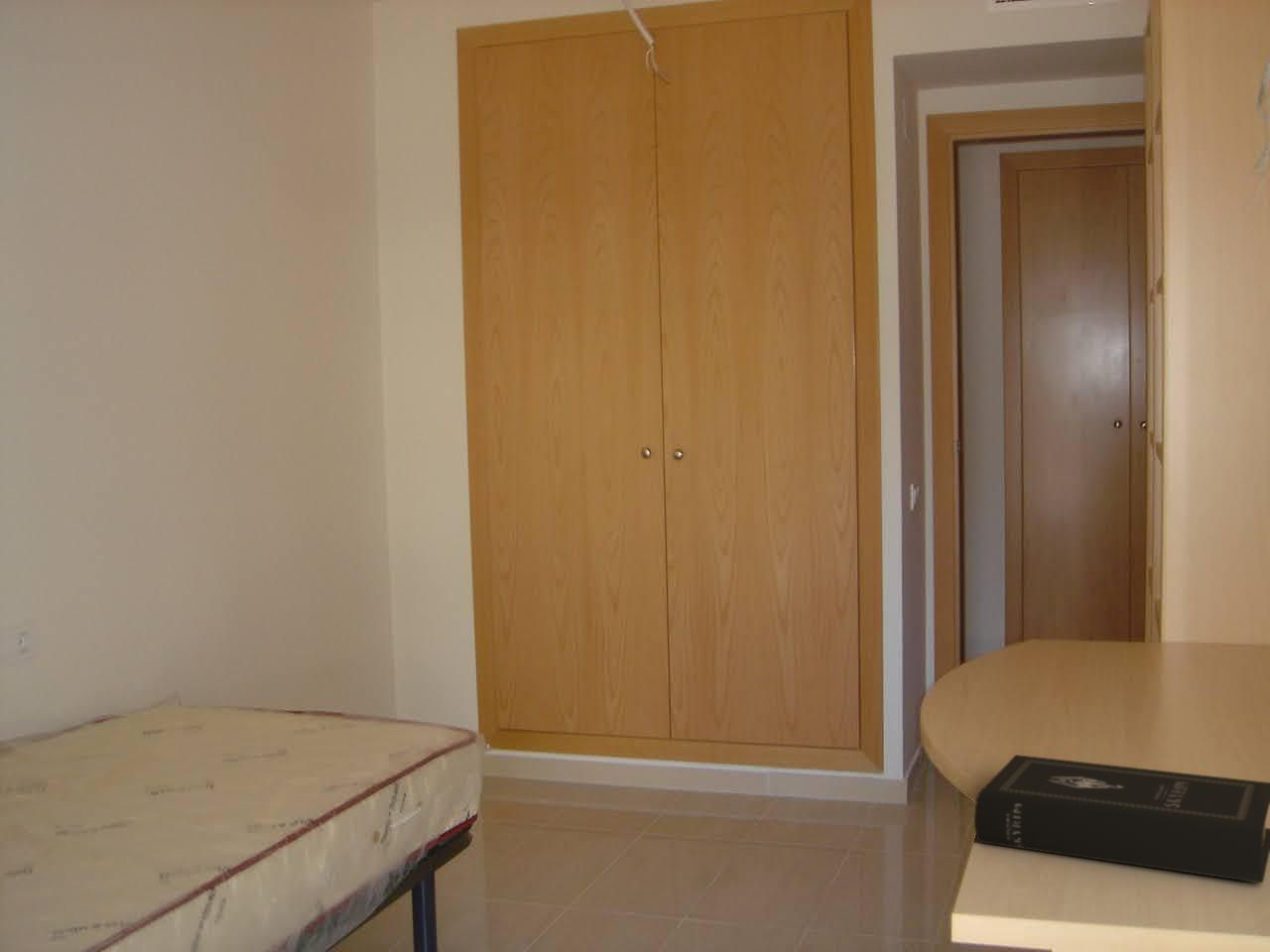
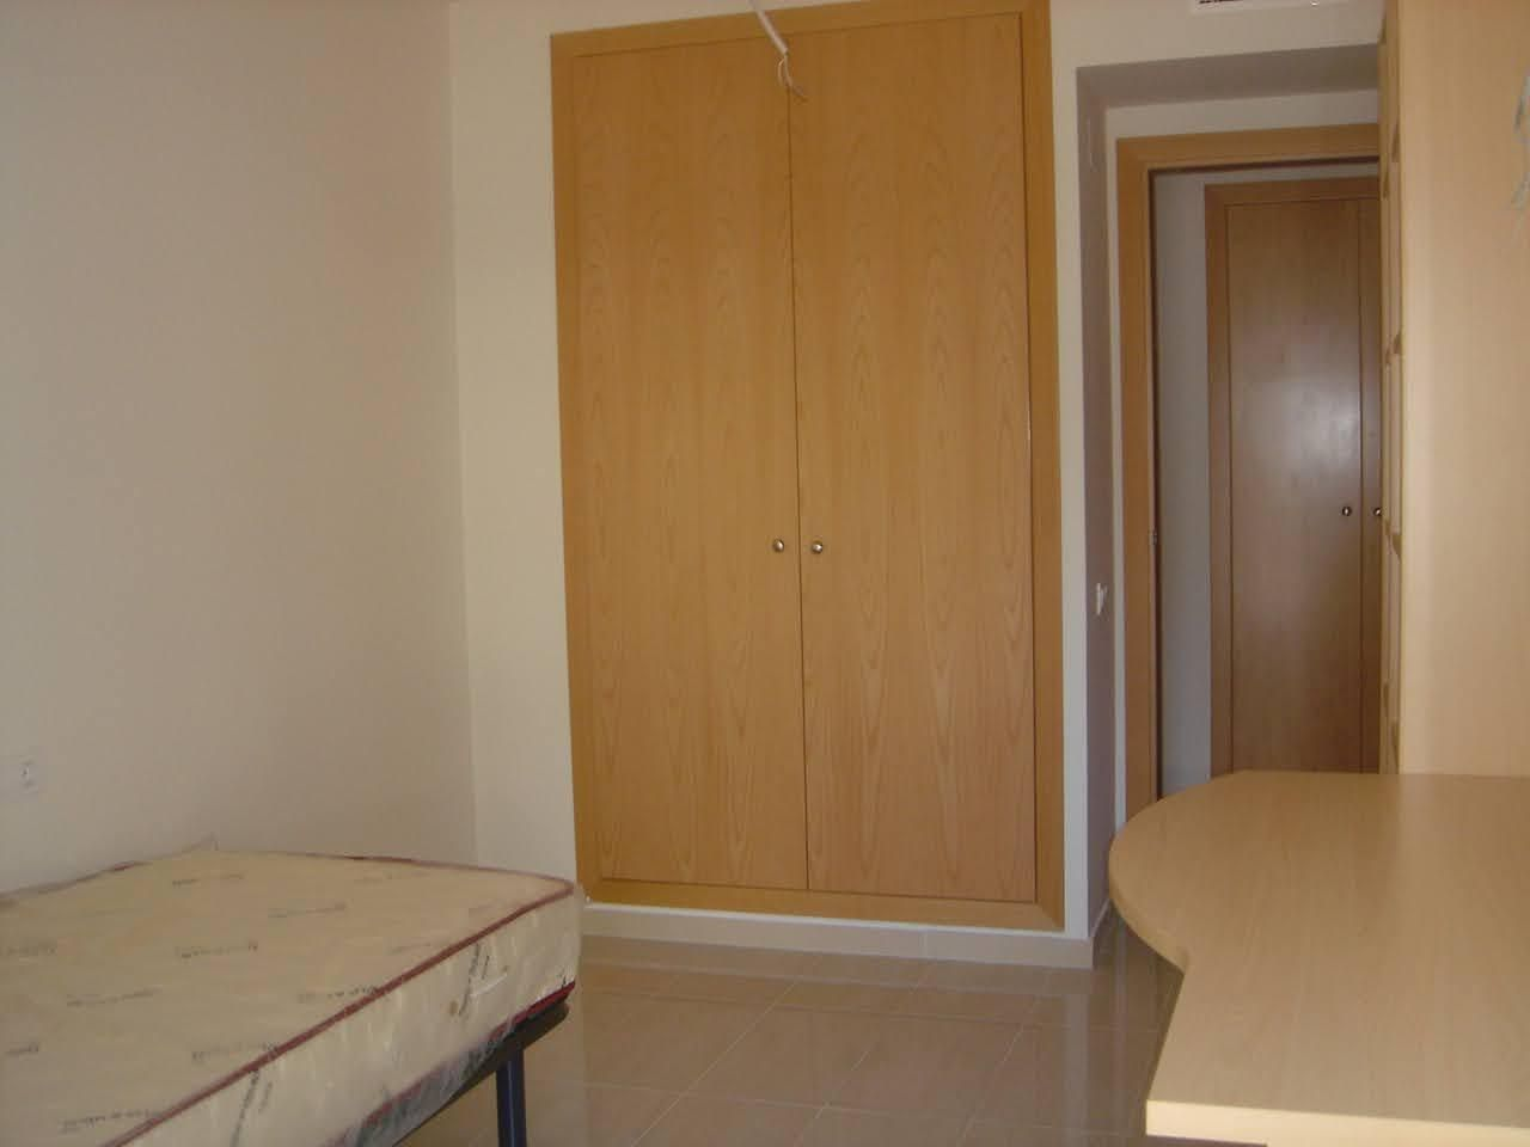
- book [973,754,1270,885]
